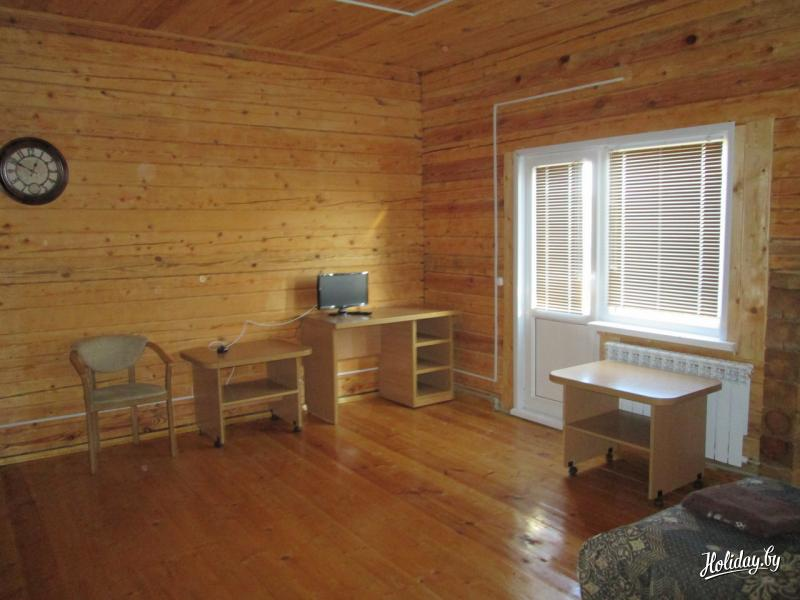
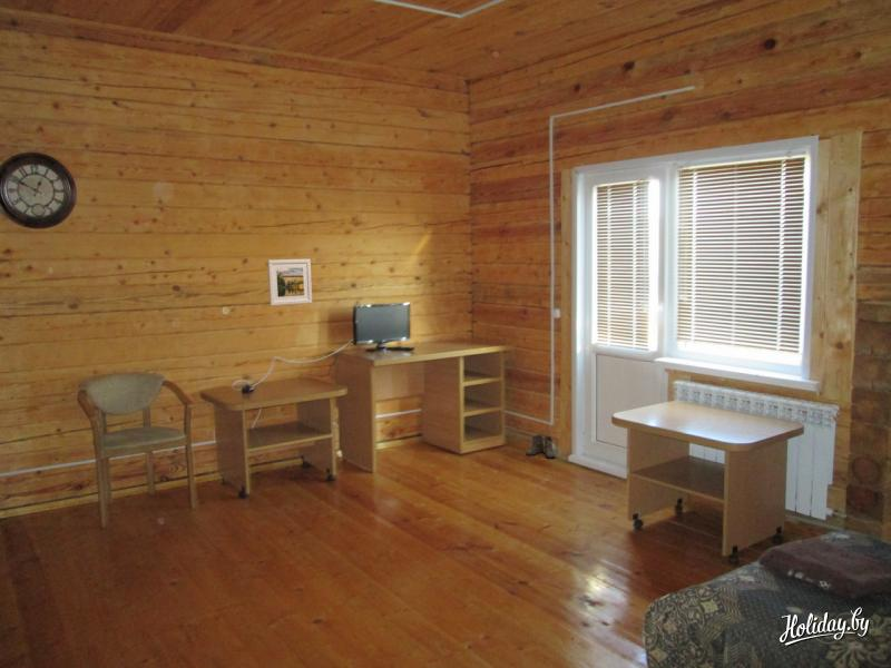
+ boots [525,434,556,459]
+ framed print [266,258,313,306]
